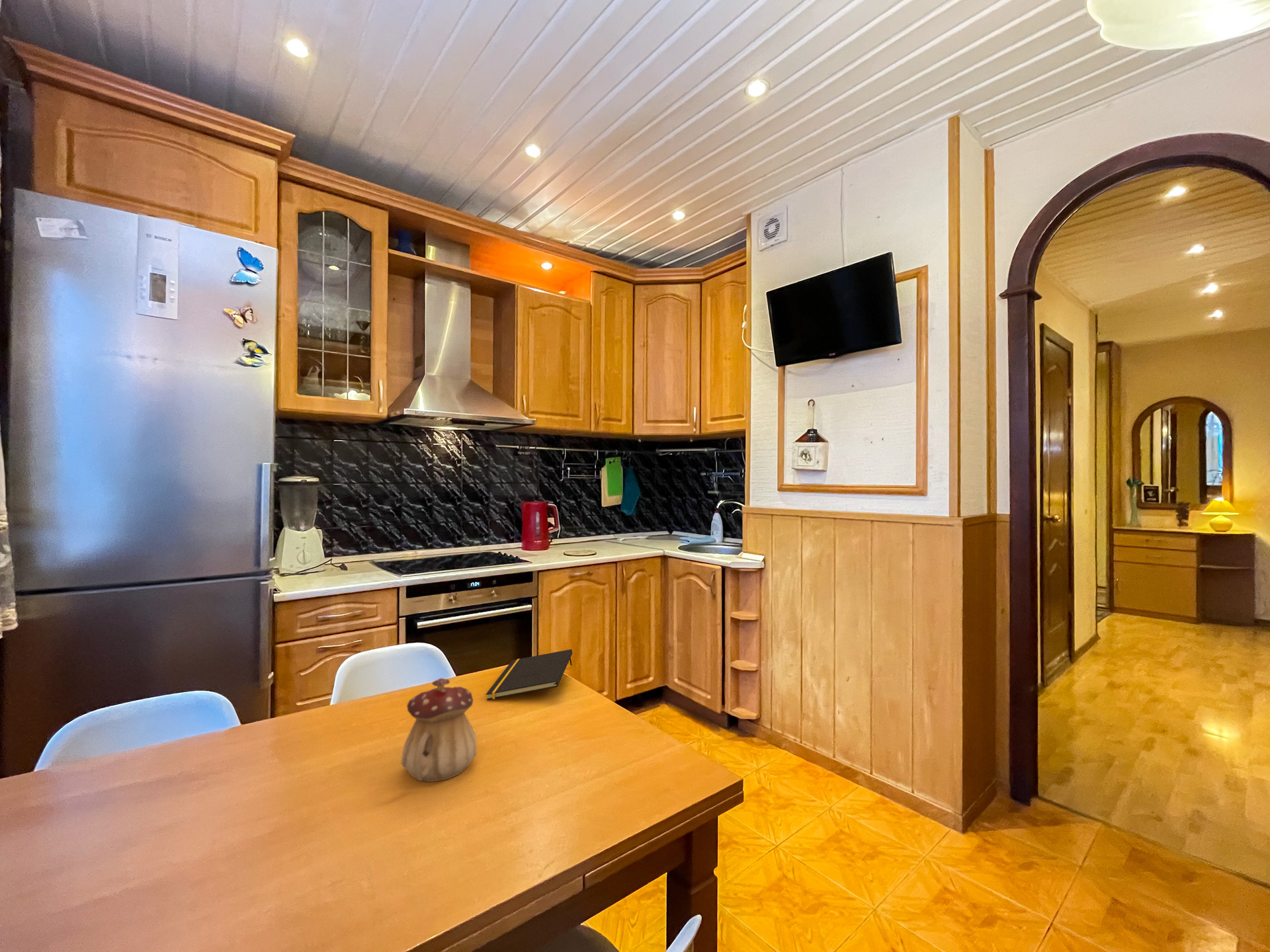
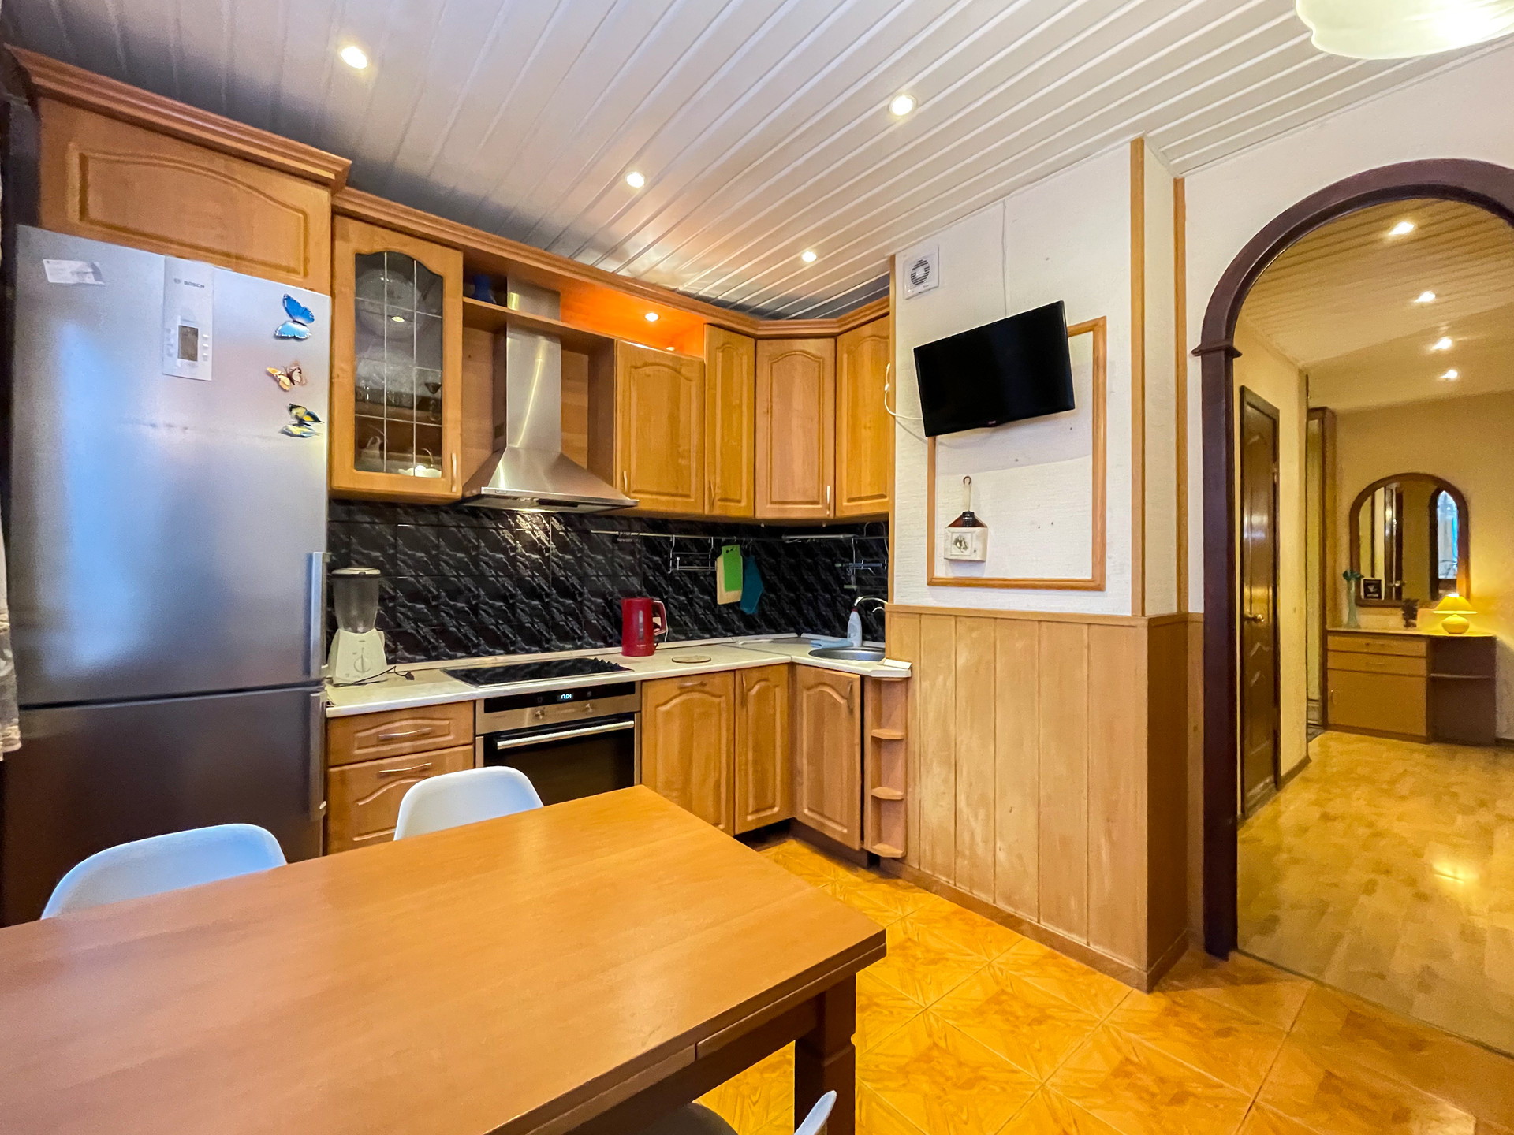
- teapot [401,678,477,783]
- notepad [486,649,573,700]
